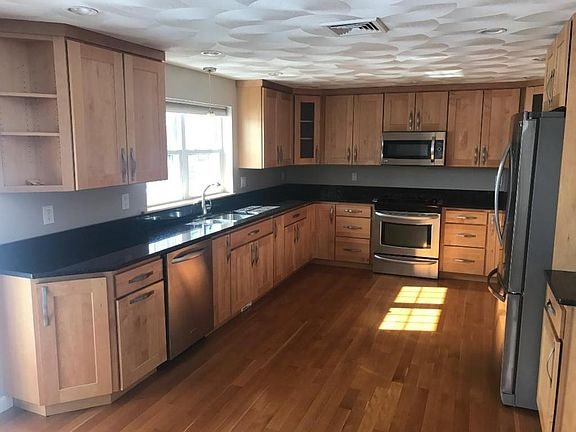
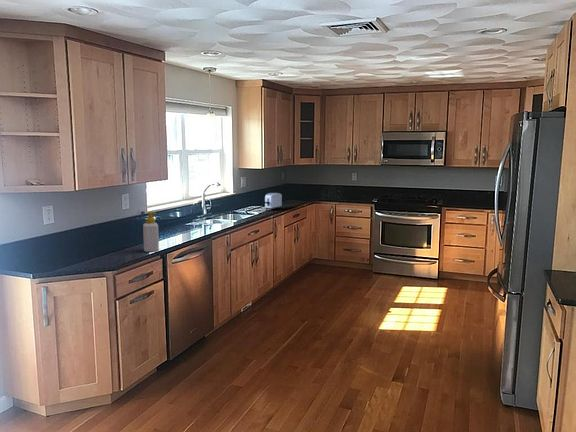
+ toaster [264,192,283,212]
+ soap bottle [142,211,160,253]
